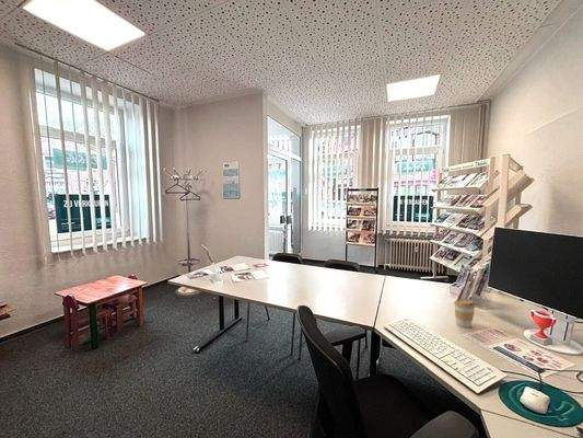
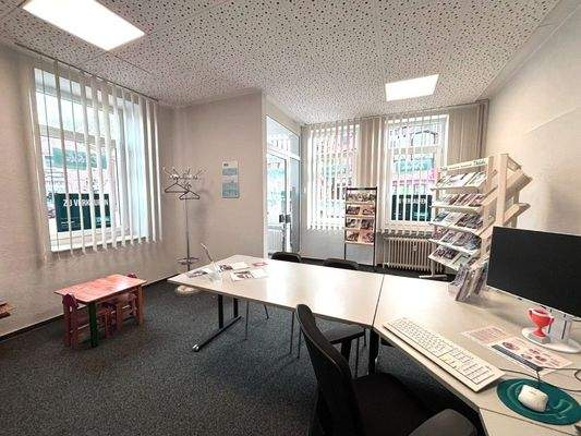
- coffee cup [453,298,476,328]
